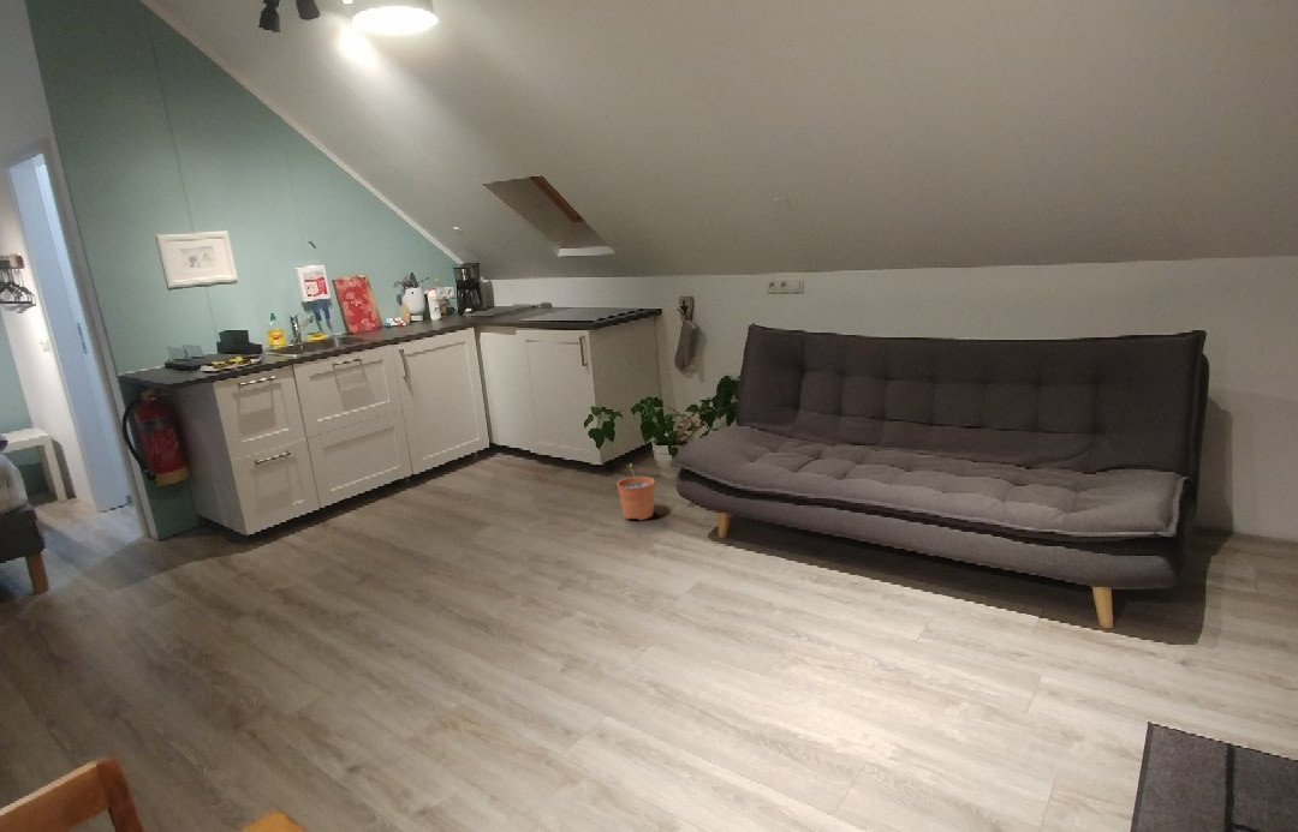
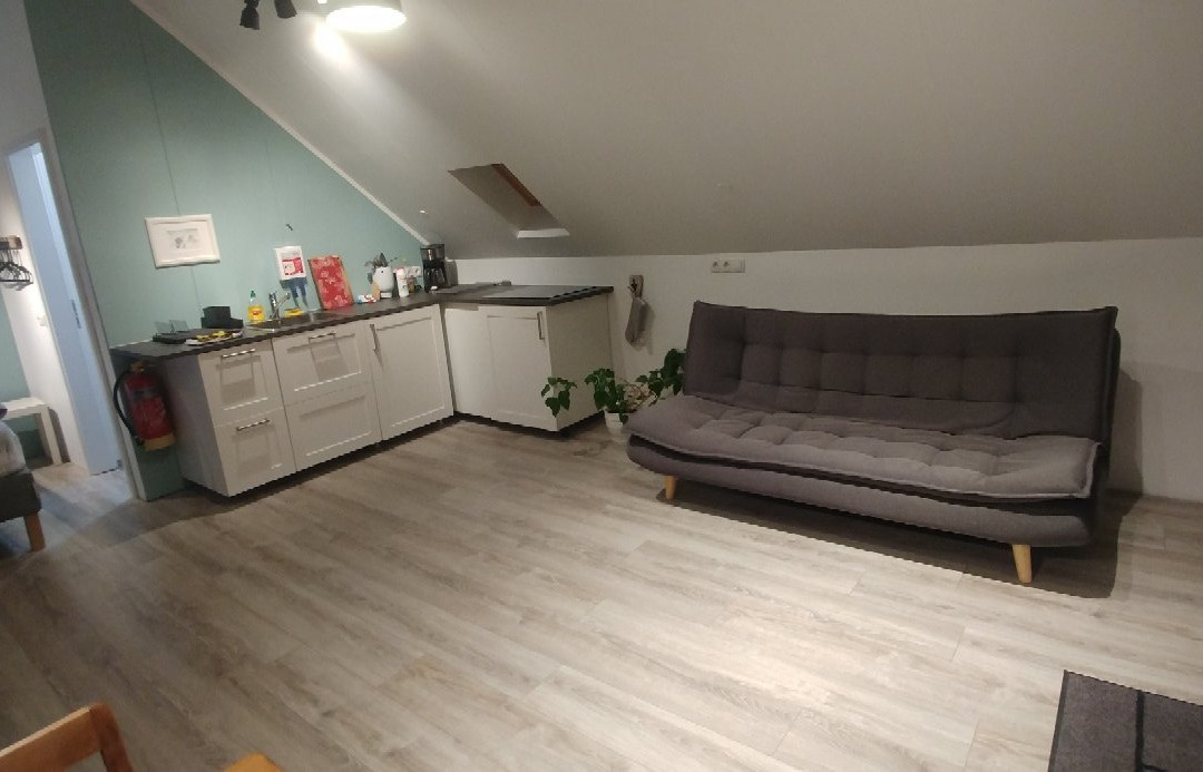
- plant pot [617,462,656,521]
